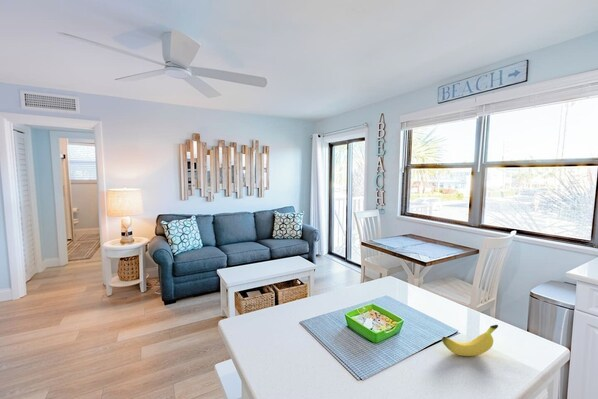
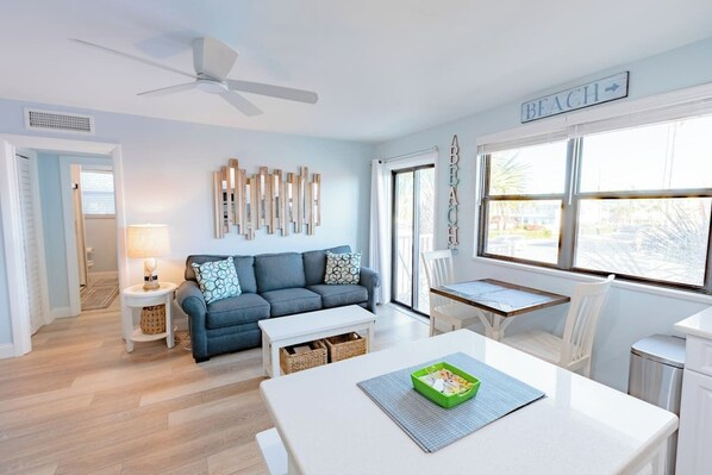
- banana [441,324,499,357]
